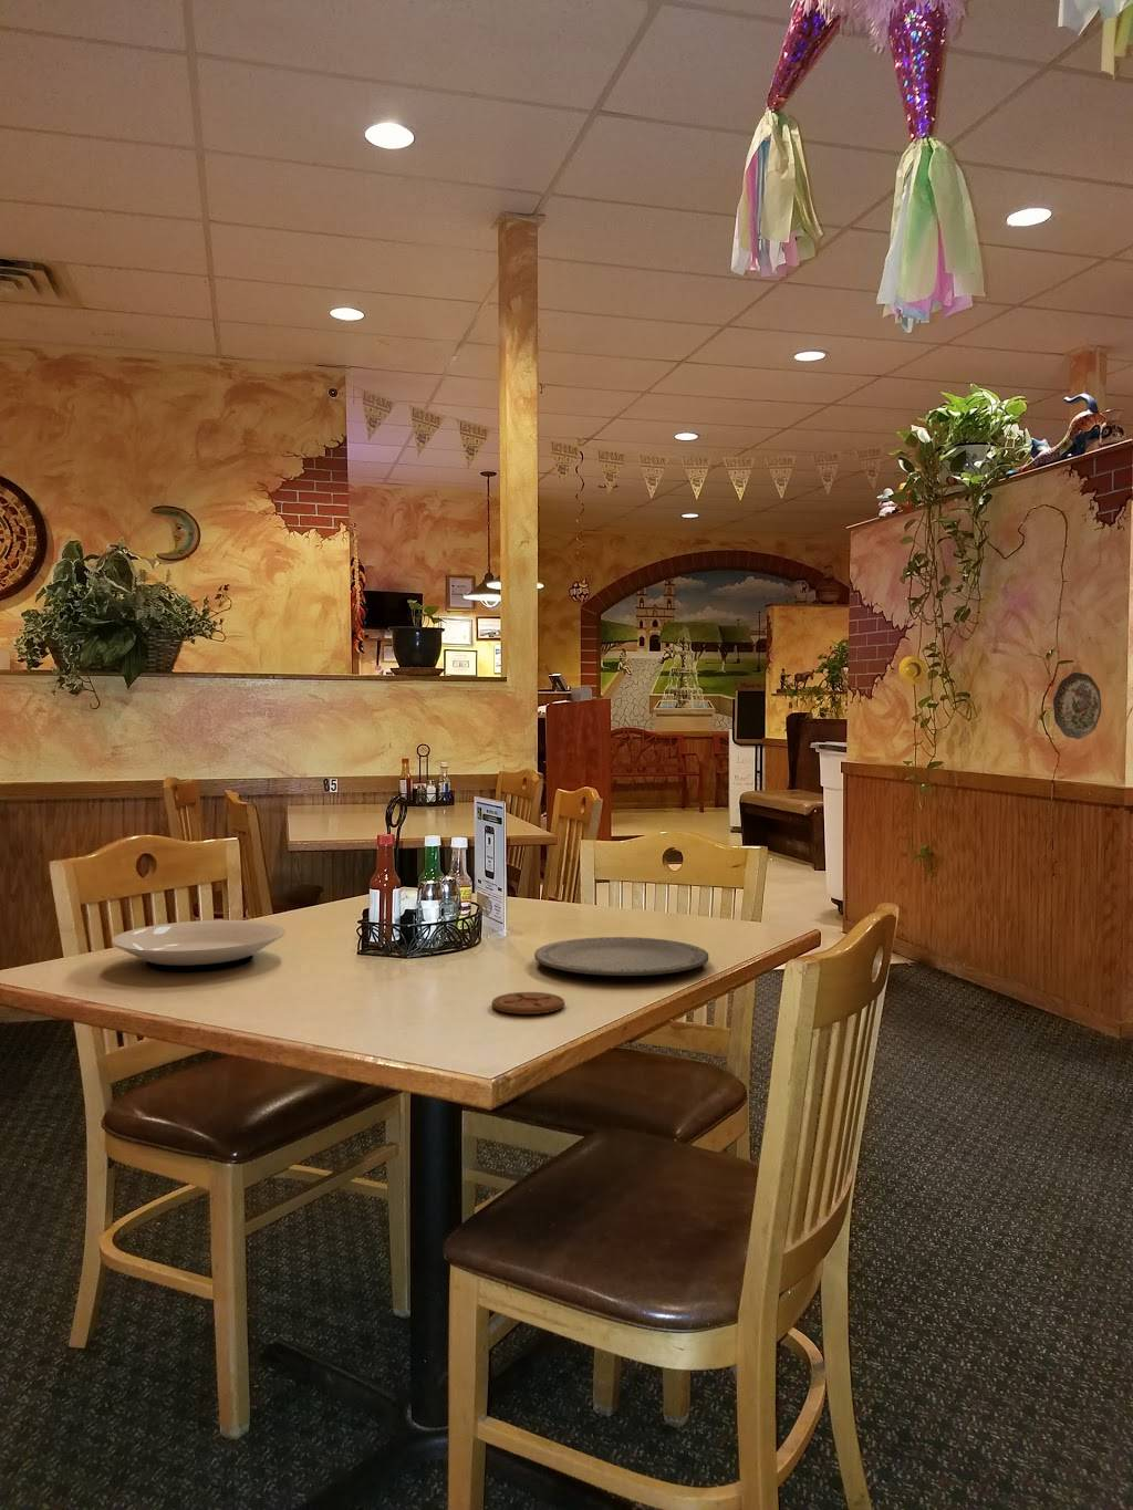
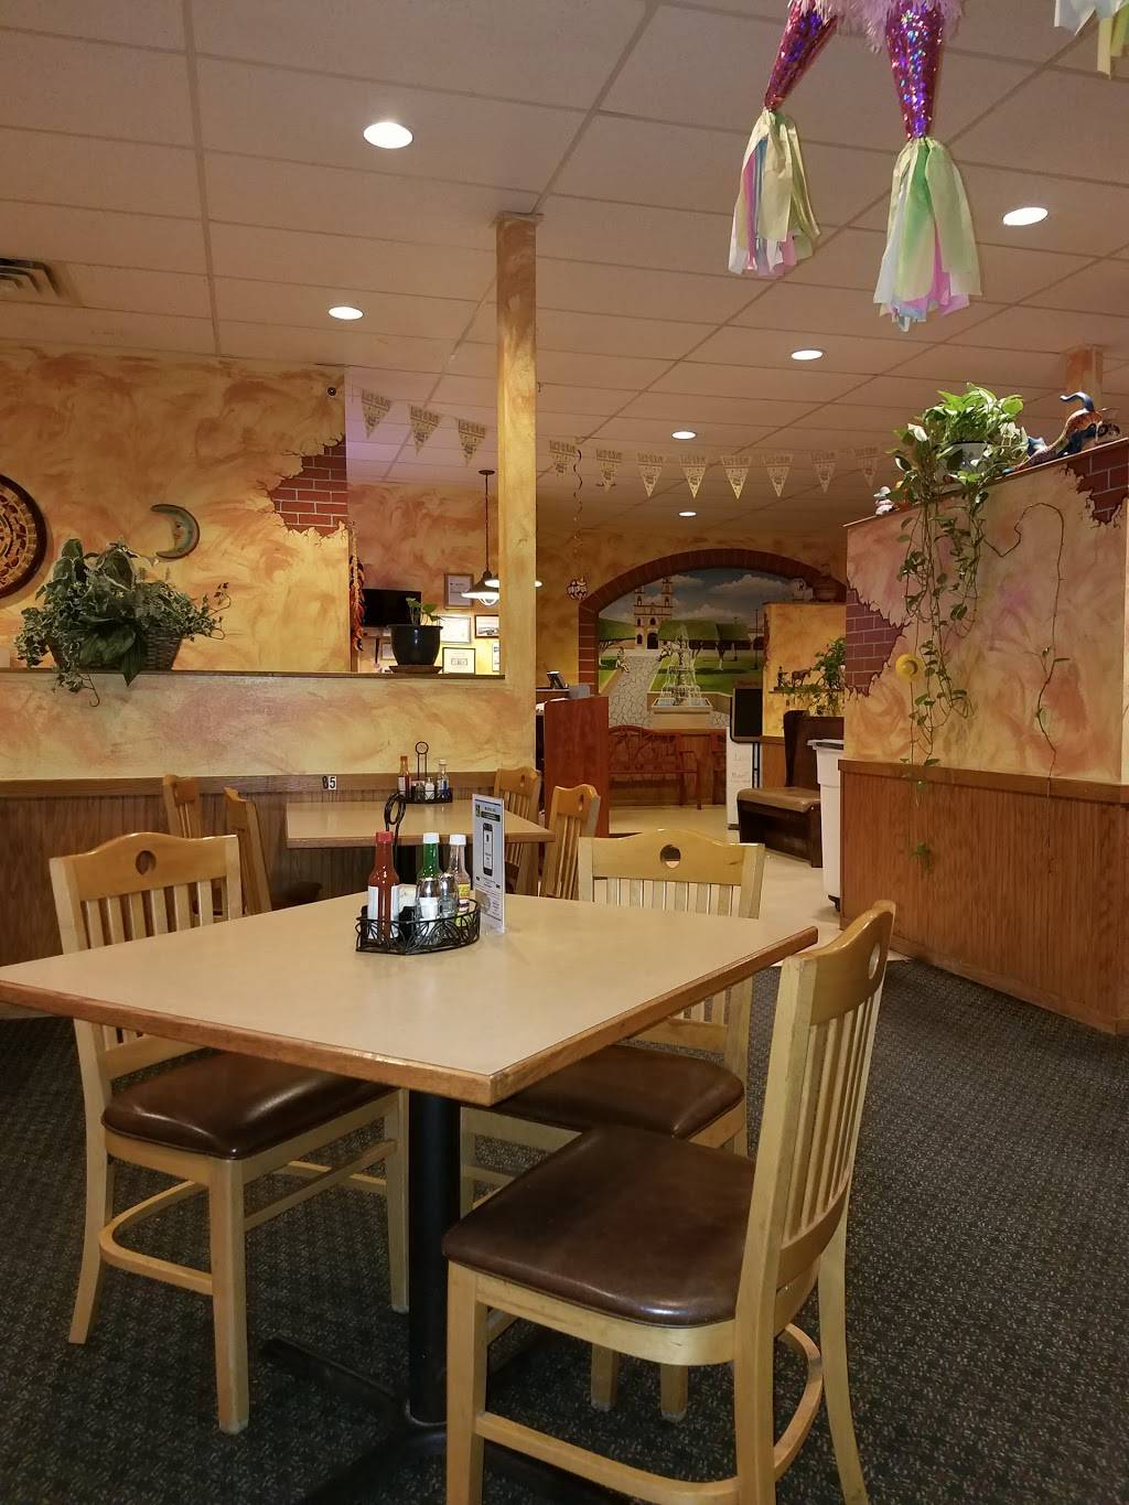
- decorative plate [1052,671,1102,740]
- coaster [492,991,565,1015]
- plate [111,920,287,972]
- plate [533,936,709,977]
